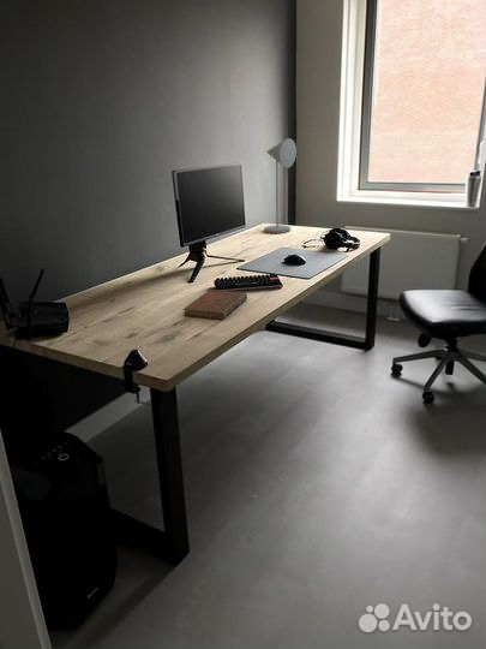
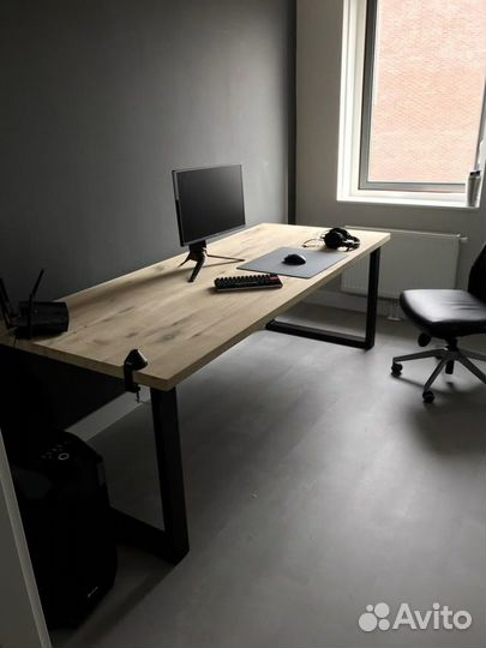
- notebook [181,288,248,321]
- desk lamp [263,137,298,234]
